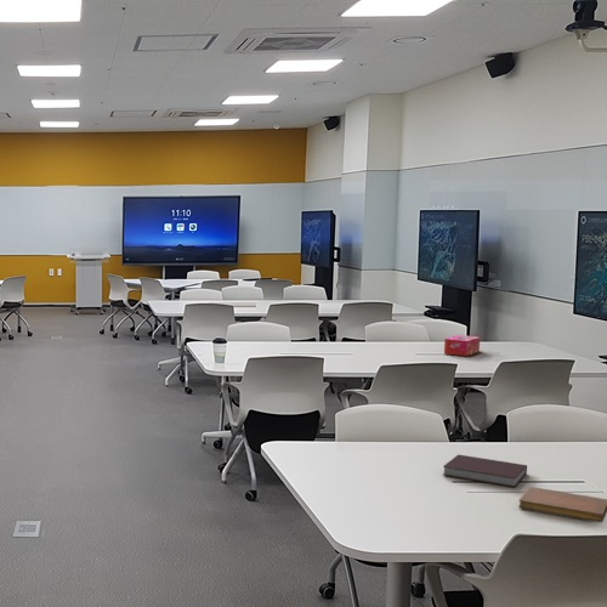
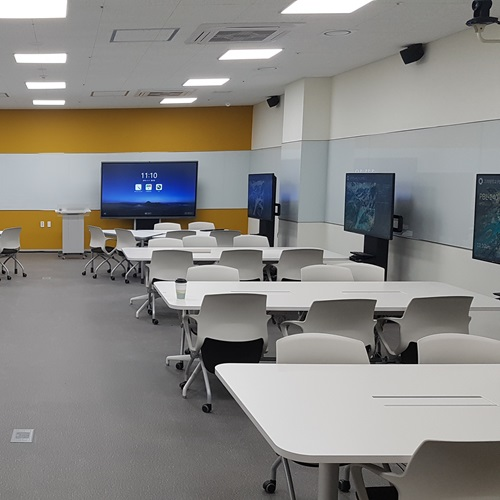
- tissue box [443,334,481,357]
- notebook [442,454,528,488]
- notebook [517,486,607,523]
